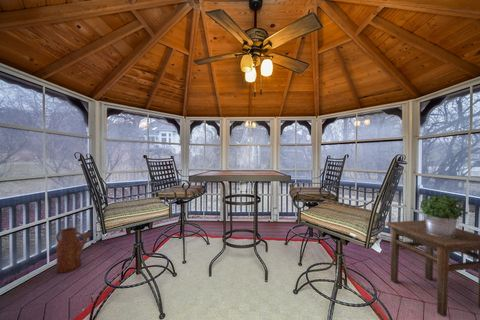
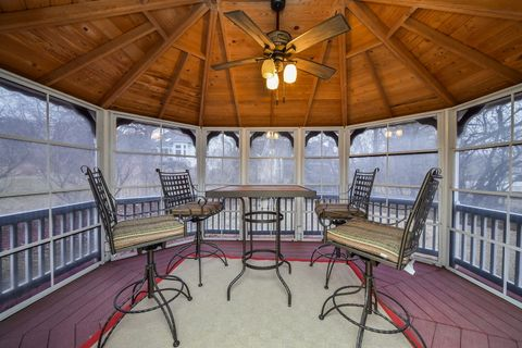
- potted plant [419,193,469,238]
- watering can [55,226,92,274]
- side table [385,219,480,317]
